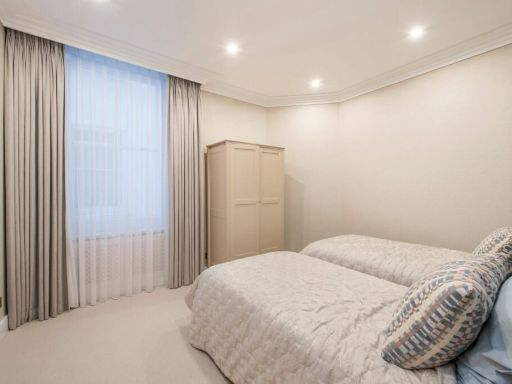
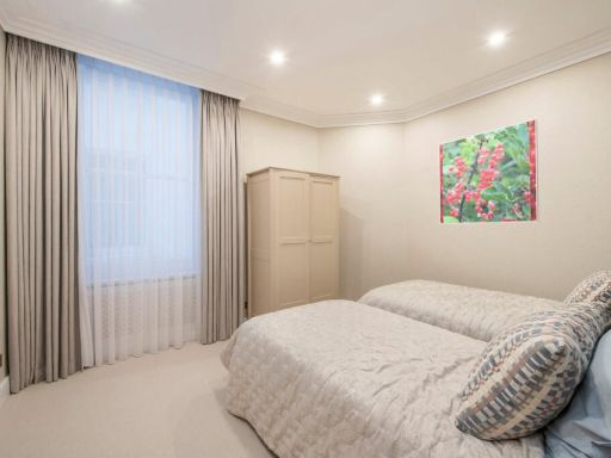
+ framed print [438,118,539,225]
